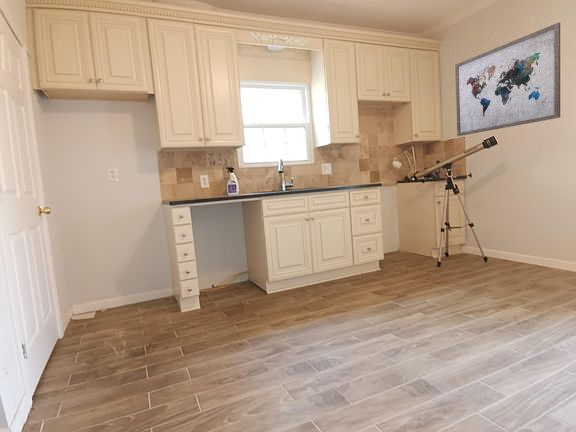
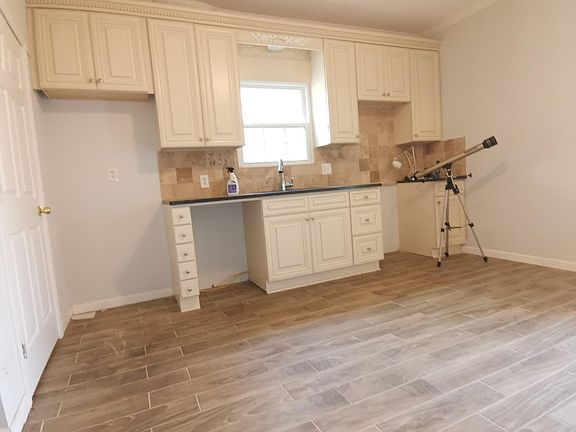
- wall art [454,22,561,137]
